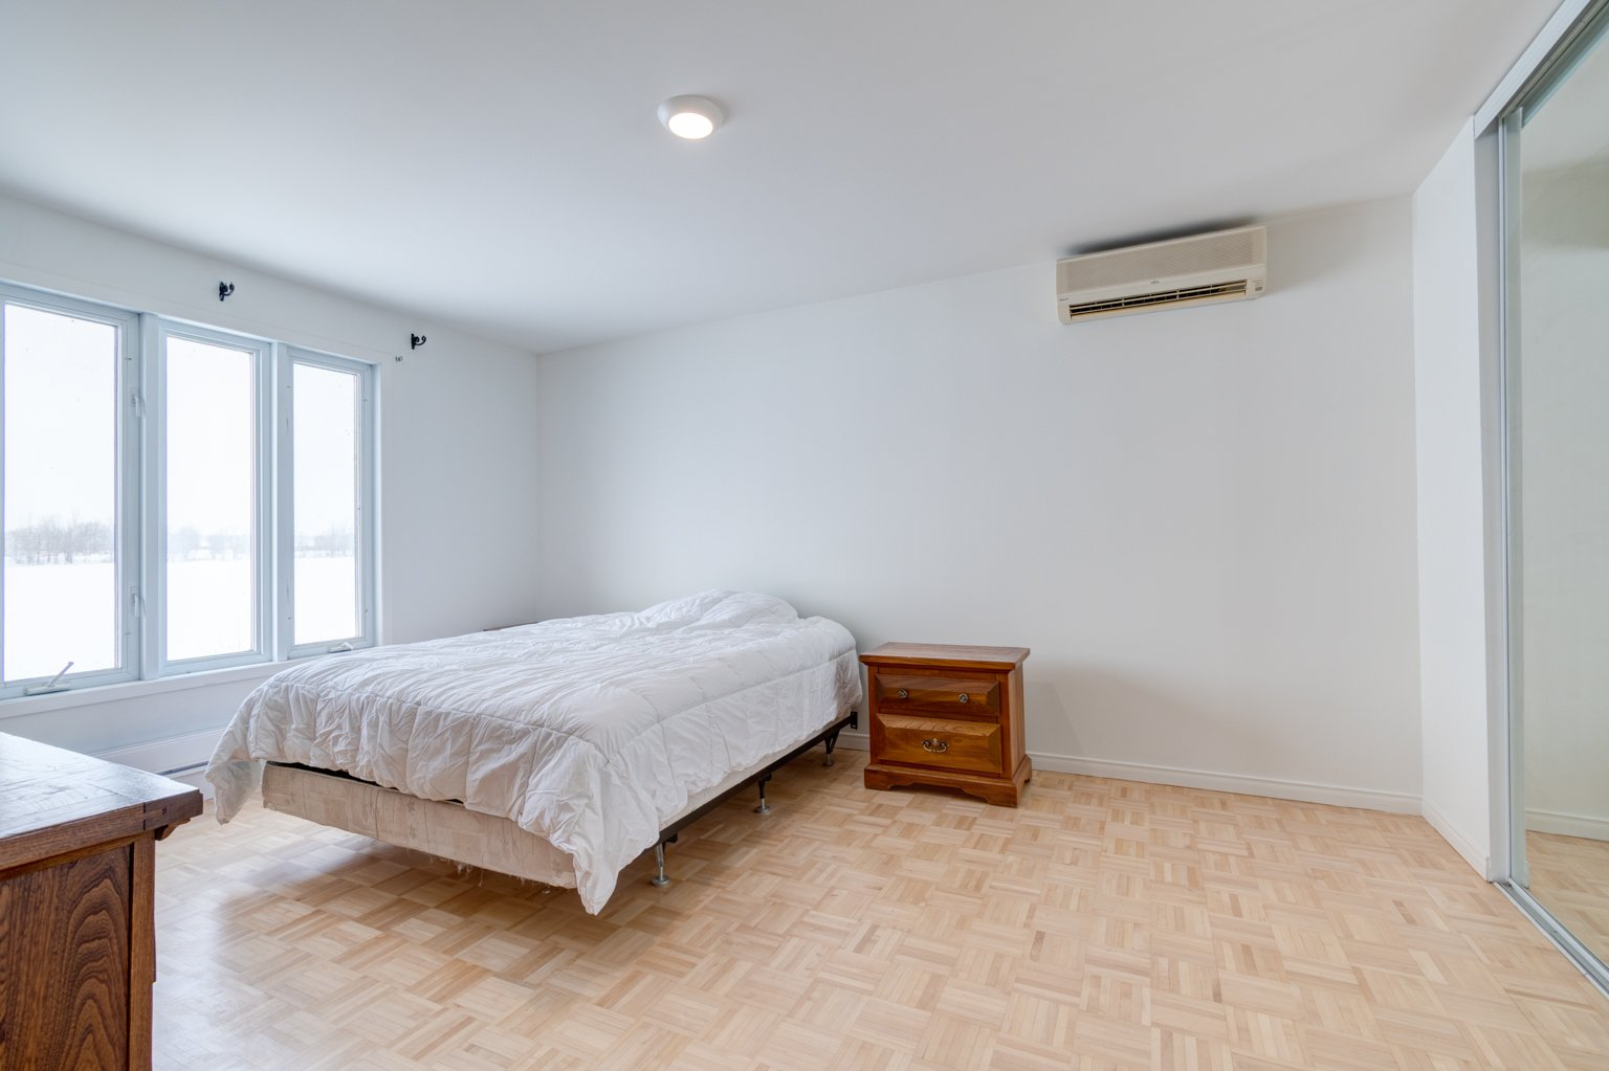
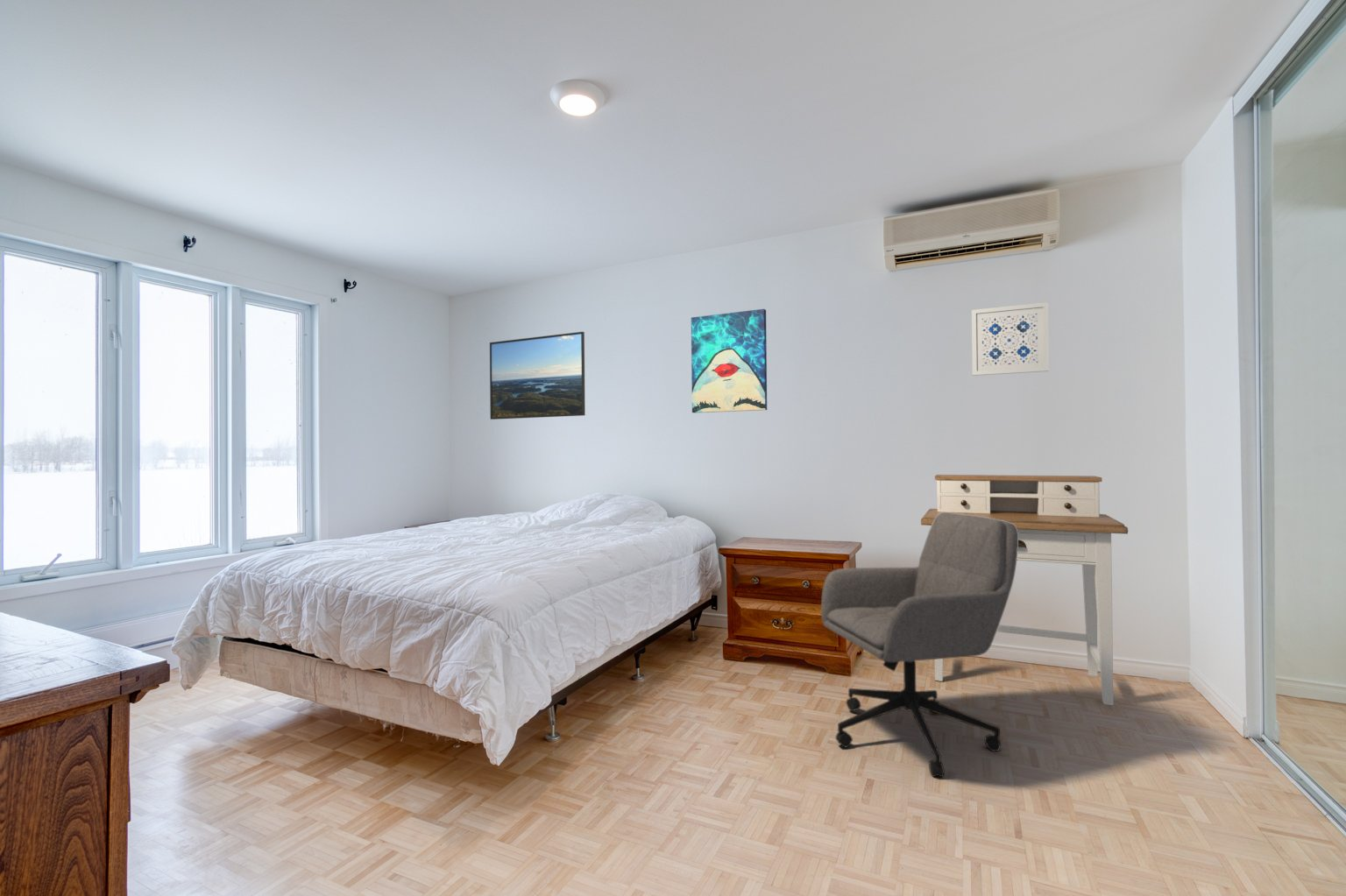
+ wall art [691,308,768,413]
+ office chair [820,512,1018,778]
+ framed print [489,331,586,420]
+ wall art [971,301,1050,377]
+ desk [920,474,1129,706]
